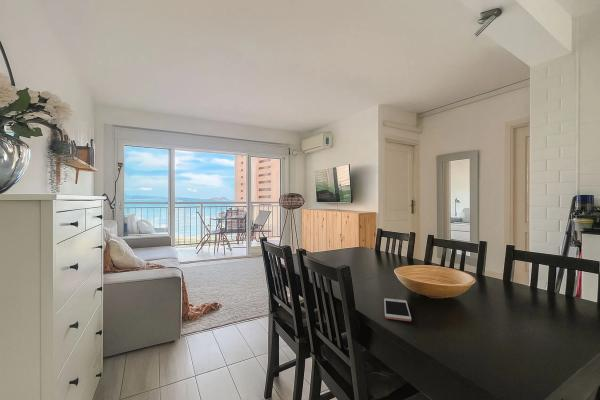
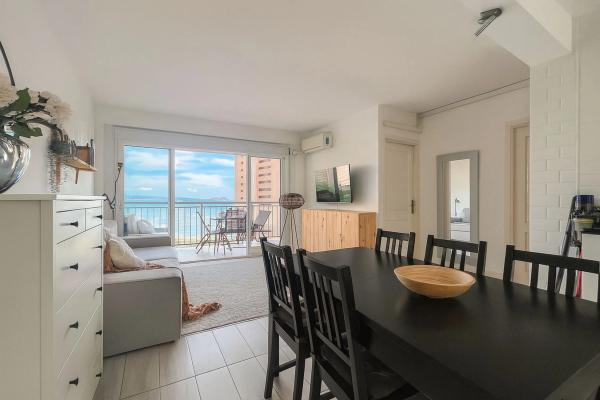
- cell phone [383,297,412,322]
